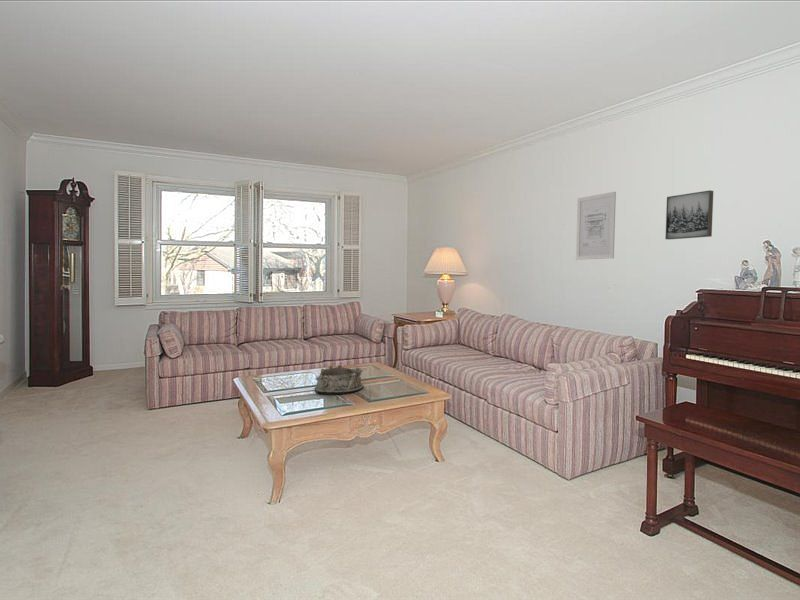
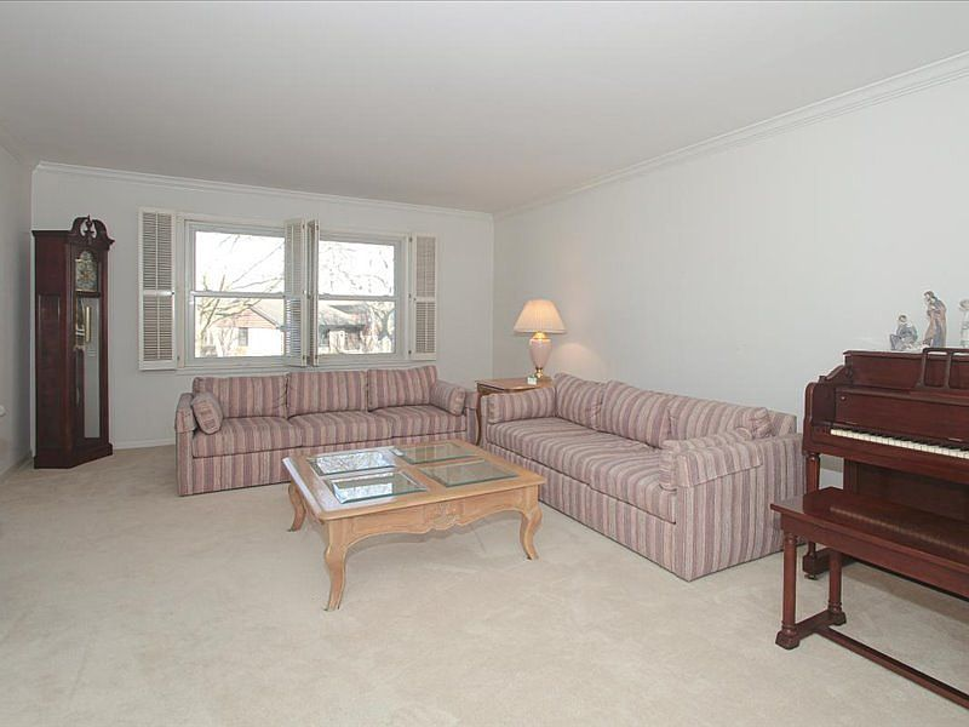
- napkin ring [314,364,364,395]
- wall art [664,189,714,241]
- wall art [575,191,617,261]
